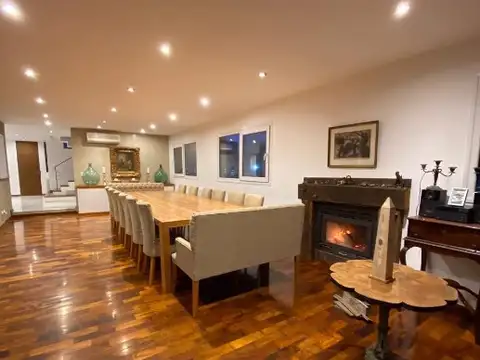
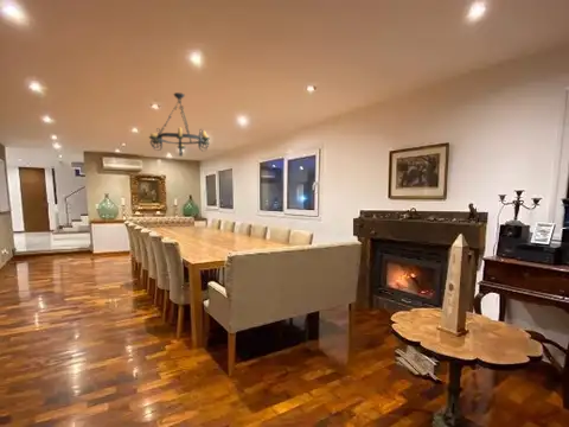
+ chandelier [148,91,211,158]
